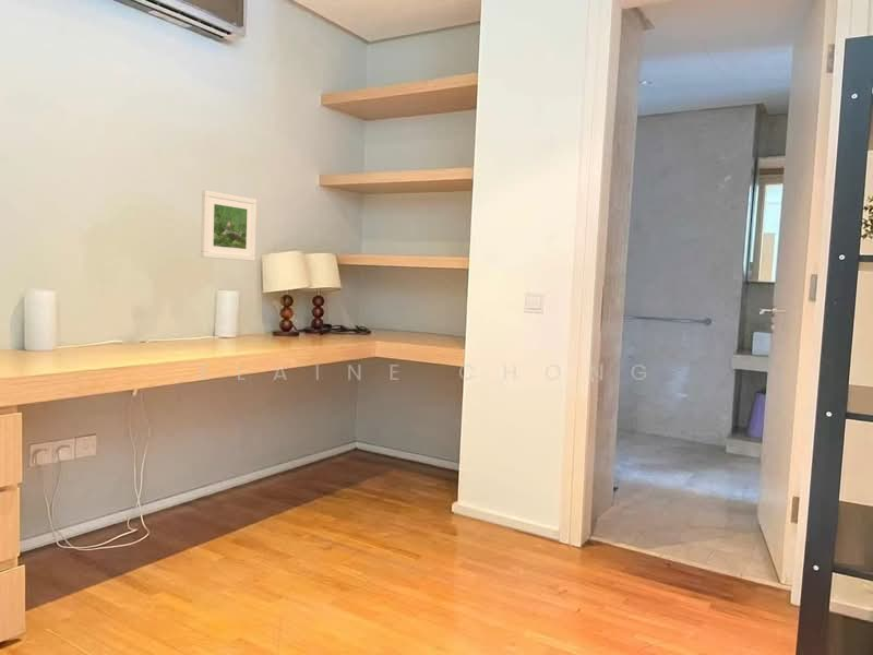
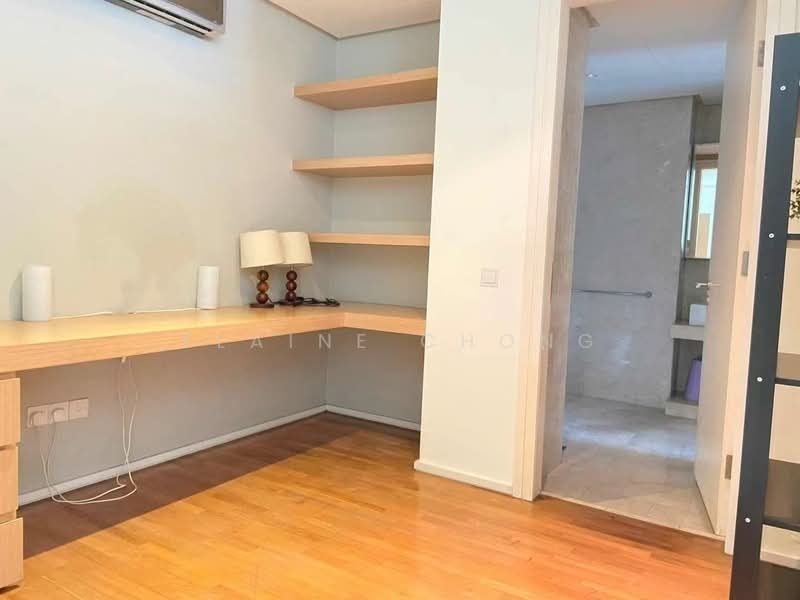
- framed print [200,189,258,262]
